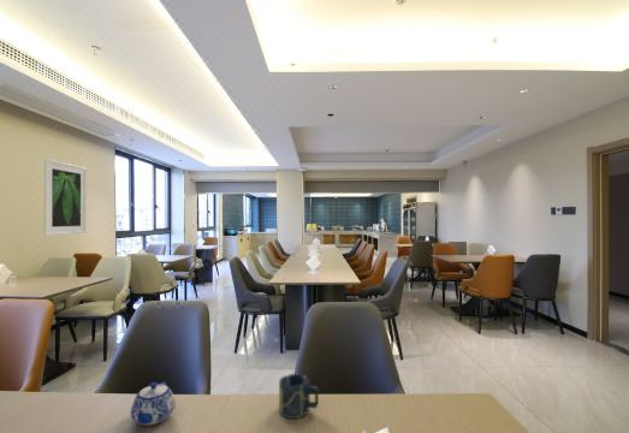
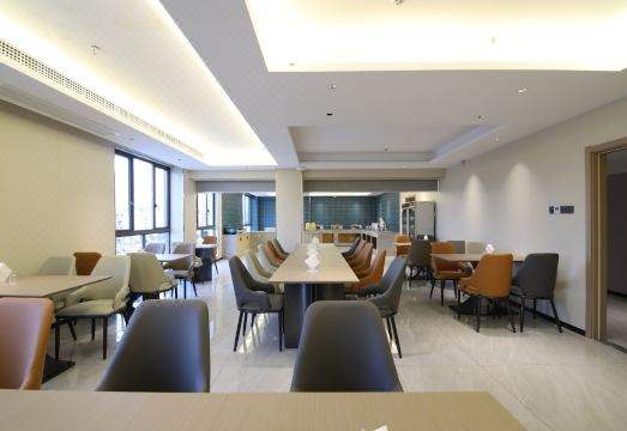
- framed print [43,158,88,236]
- teapot [130,380,177,427]
- cup [278,373,320,420]
